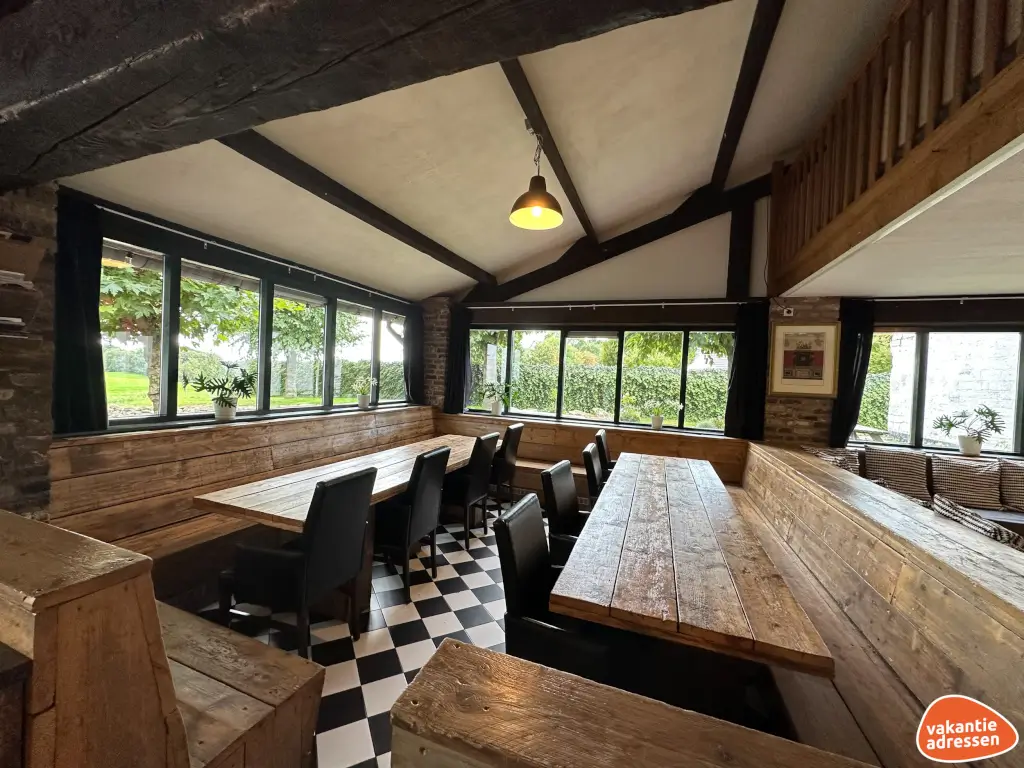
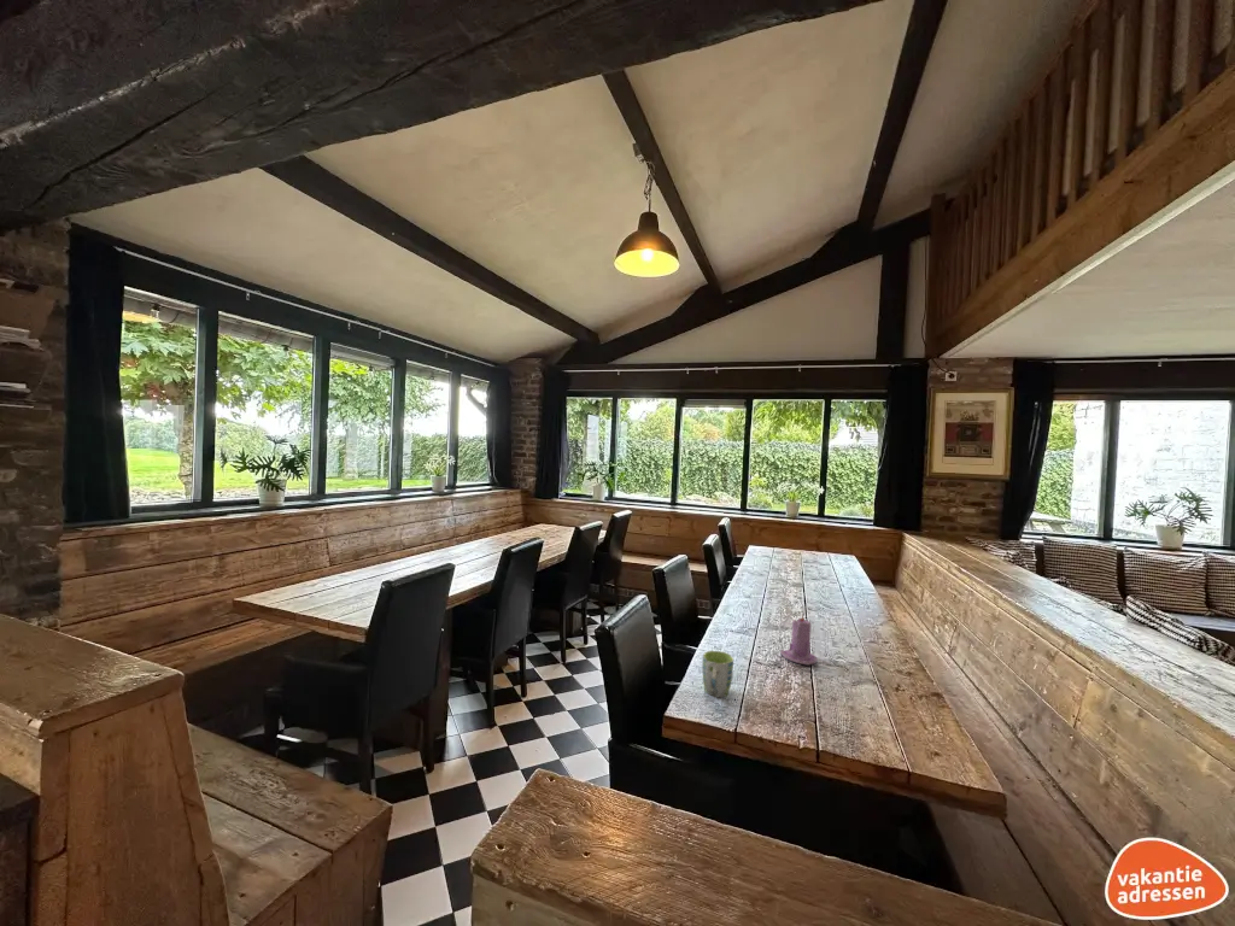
+ candle [779,615,819,667]
+ mug [701,650,734,698]
